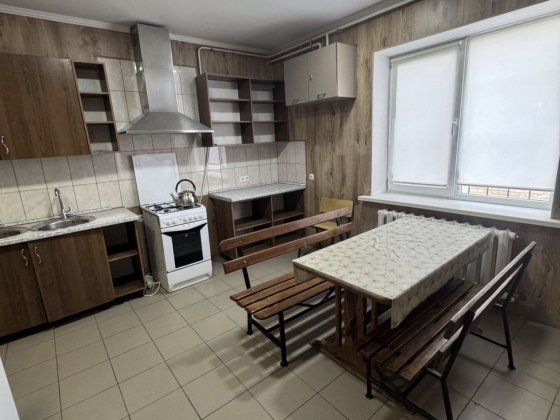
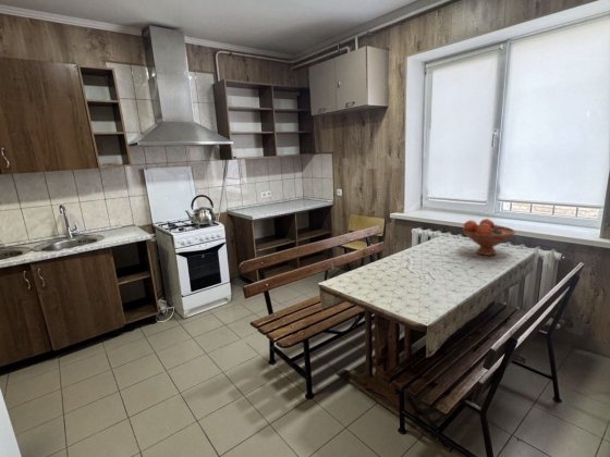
+ fruit bowl [461,218,516,257]
